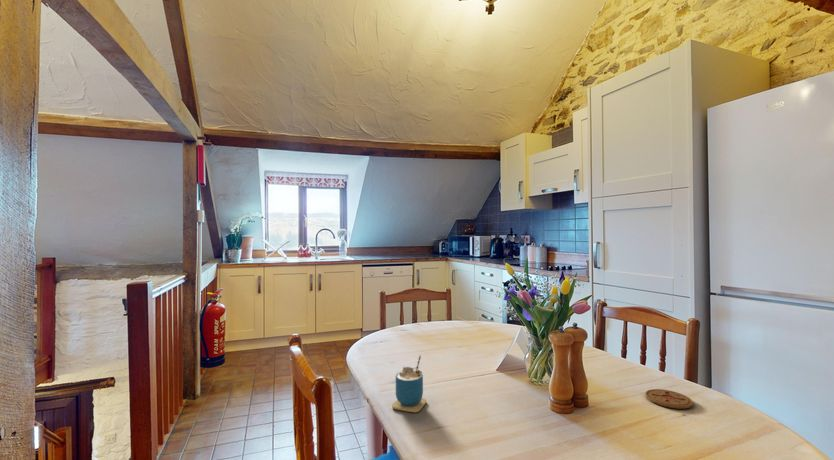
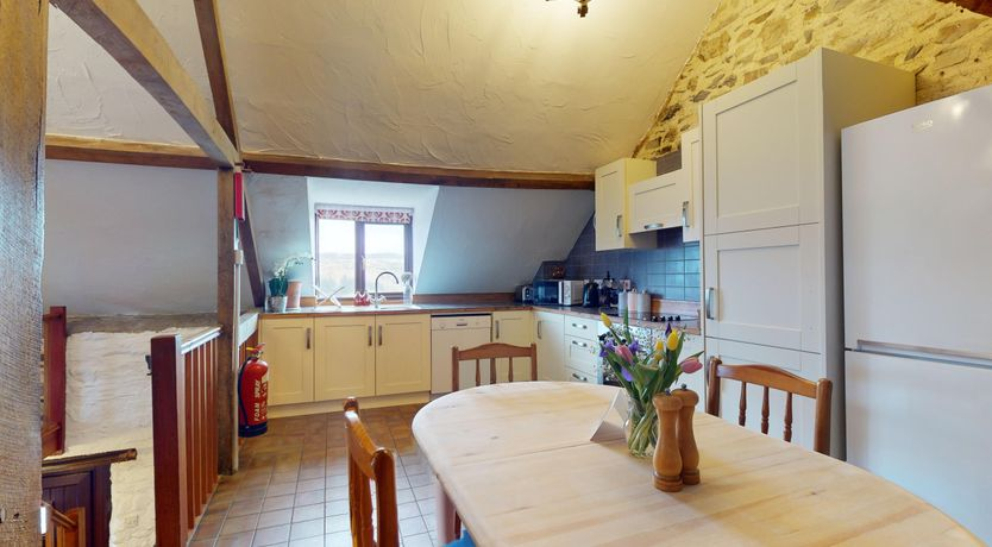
- coaster [644,388,694,410]
- cup [391,355,427,413]
